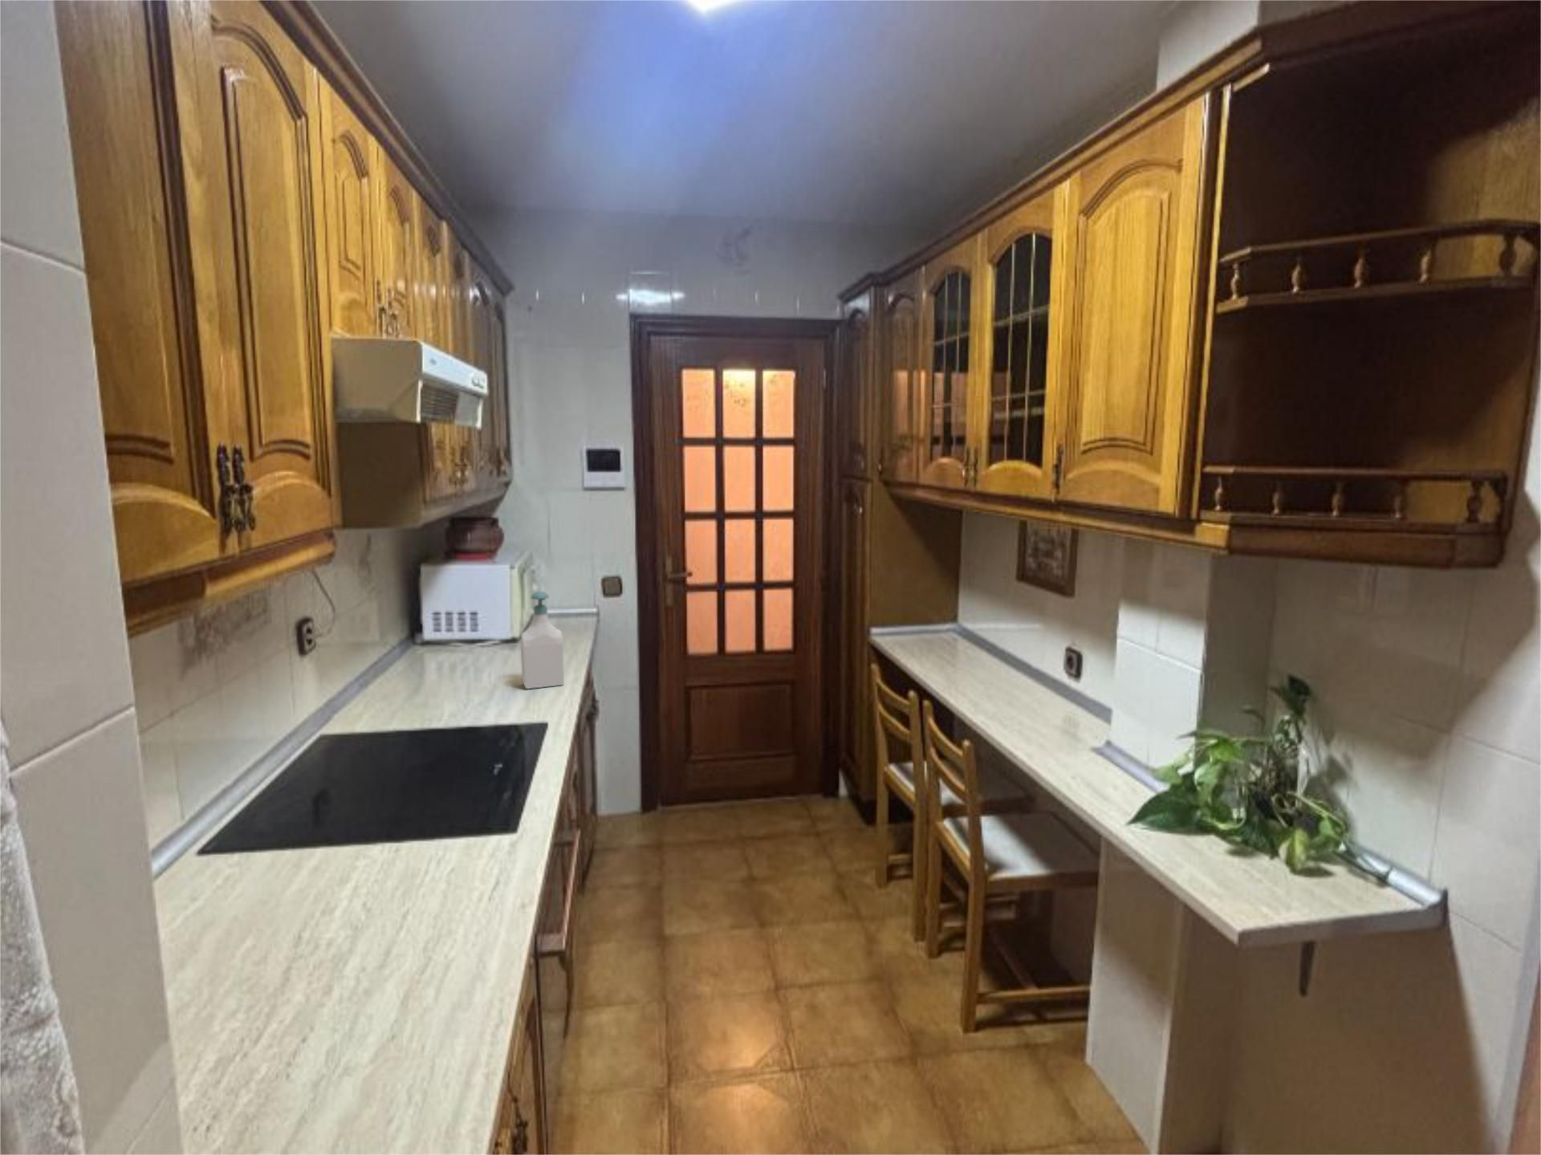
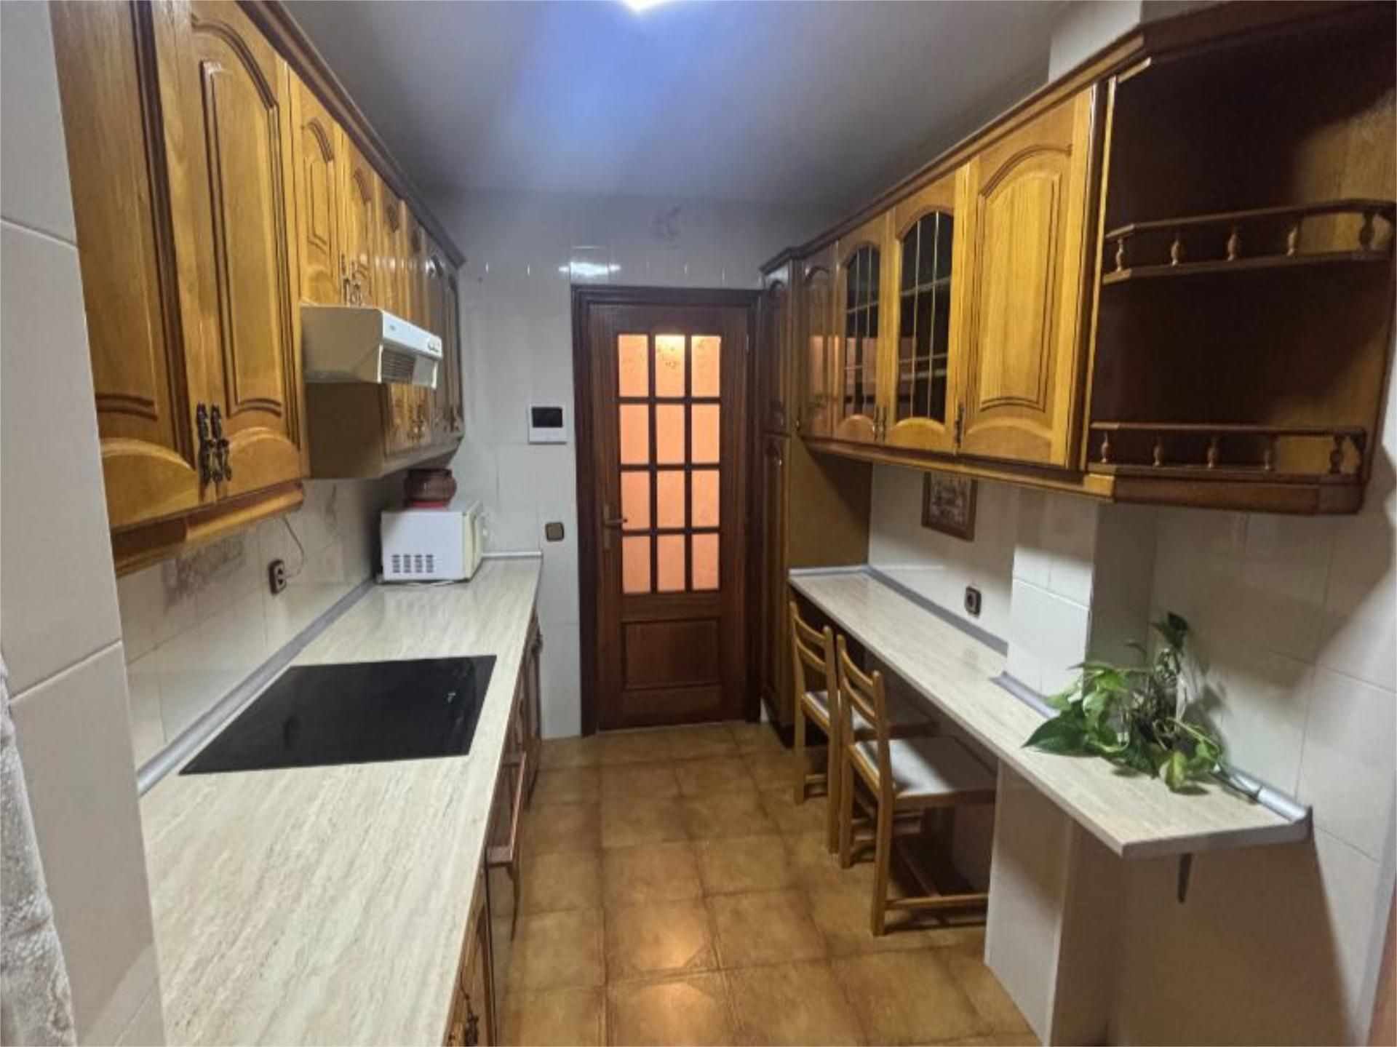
- soap bottle [521,591,565,689]
